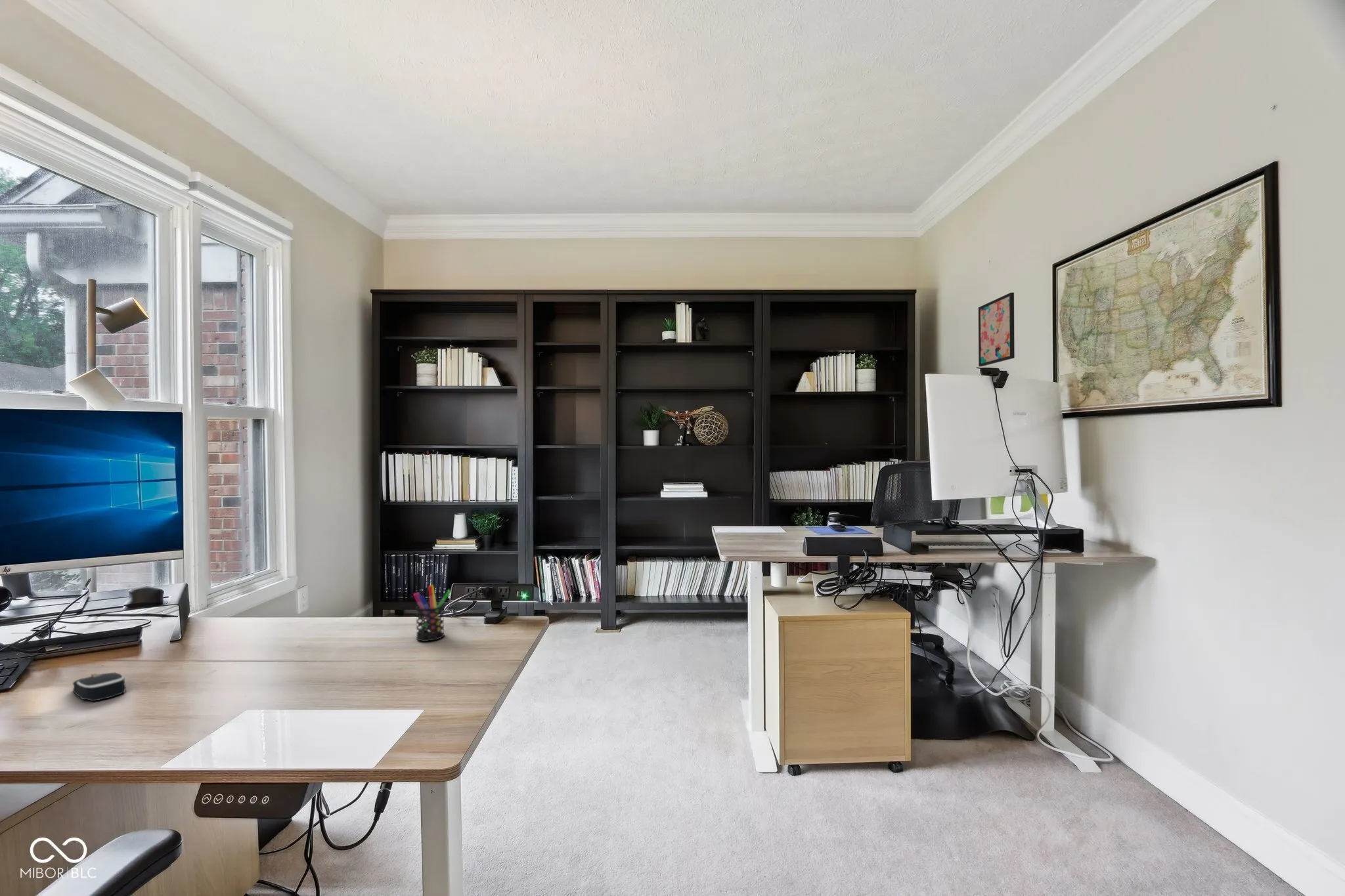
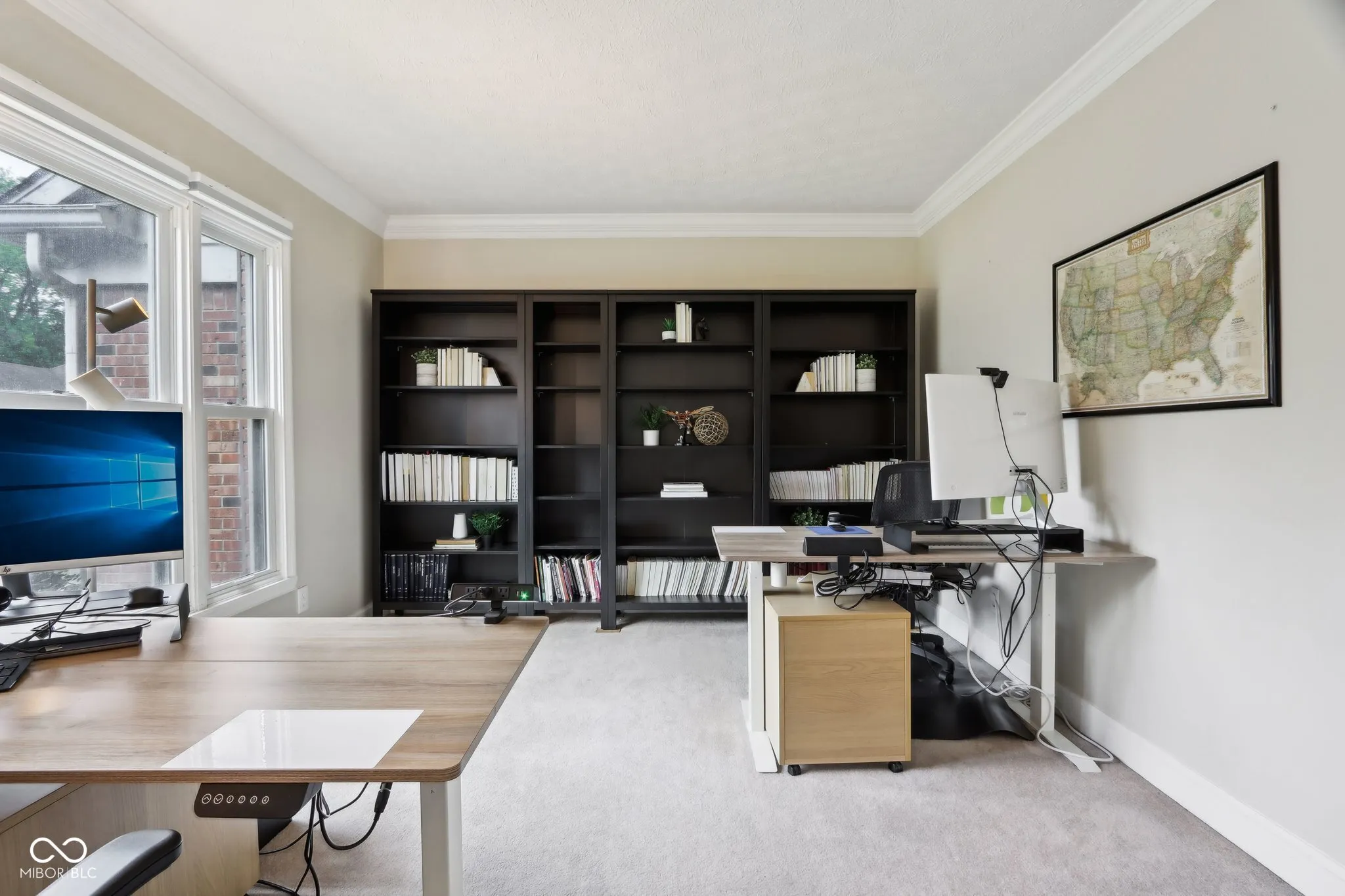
- wall art [978,292,1015,367]
- pen holder [412,584,452,642]
- computer mouse [72,672,127,702]
